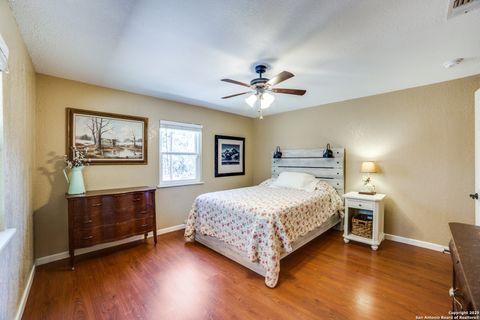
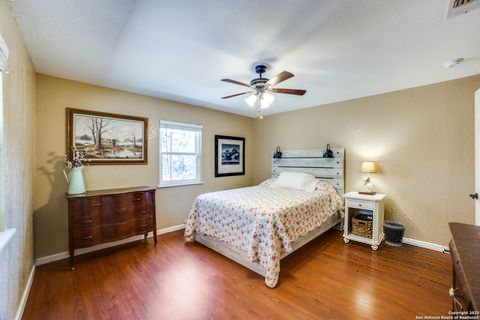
+ wastebasket [382,220,407,247]
